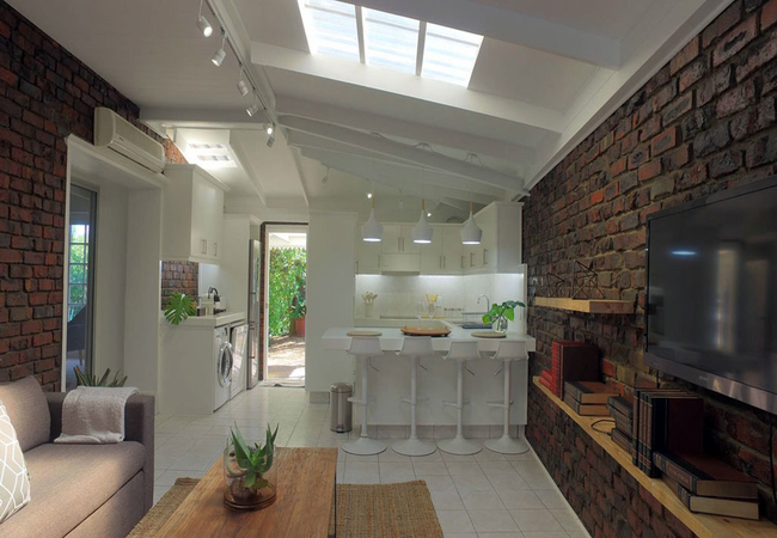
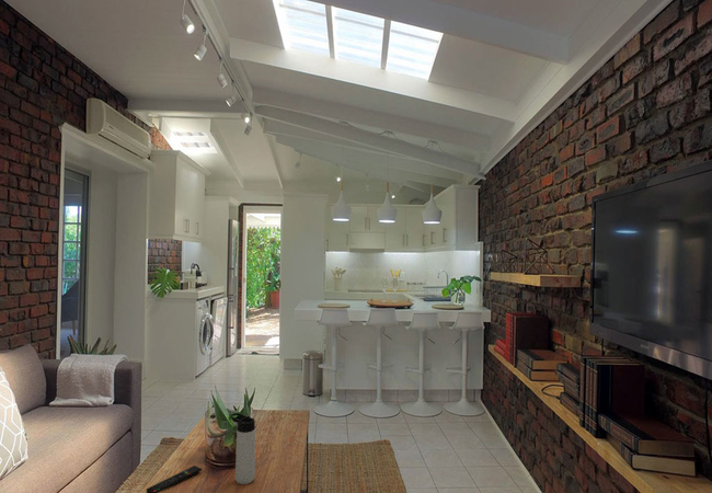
+ thermos bottle [230,412,256,485]
+ remote control [146,465,203,493]
